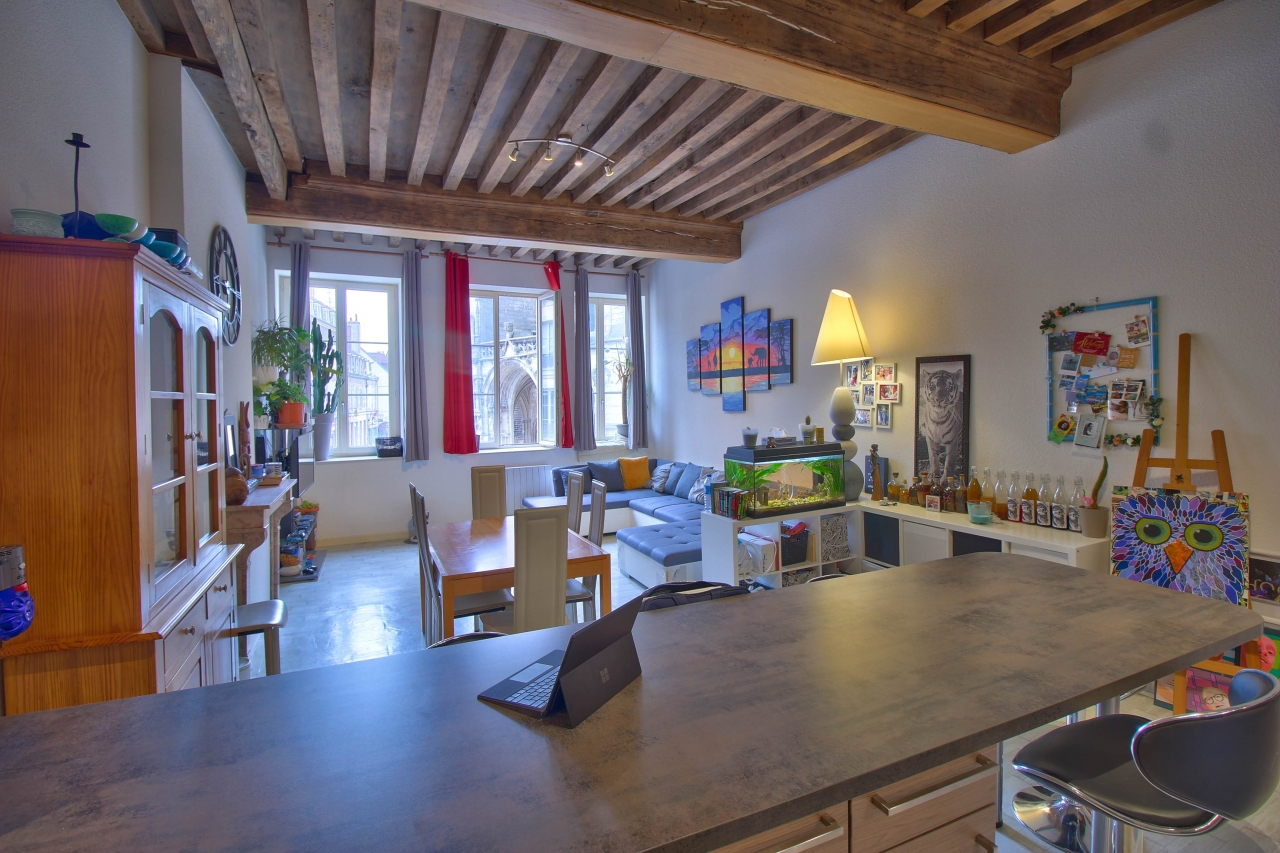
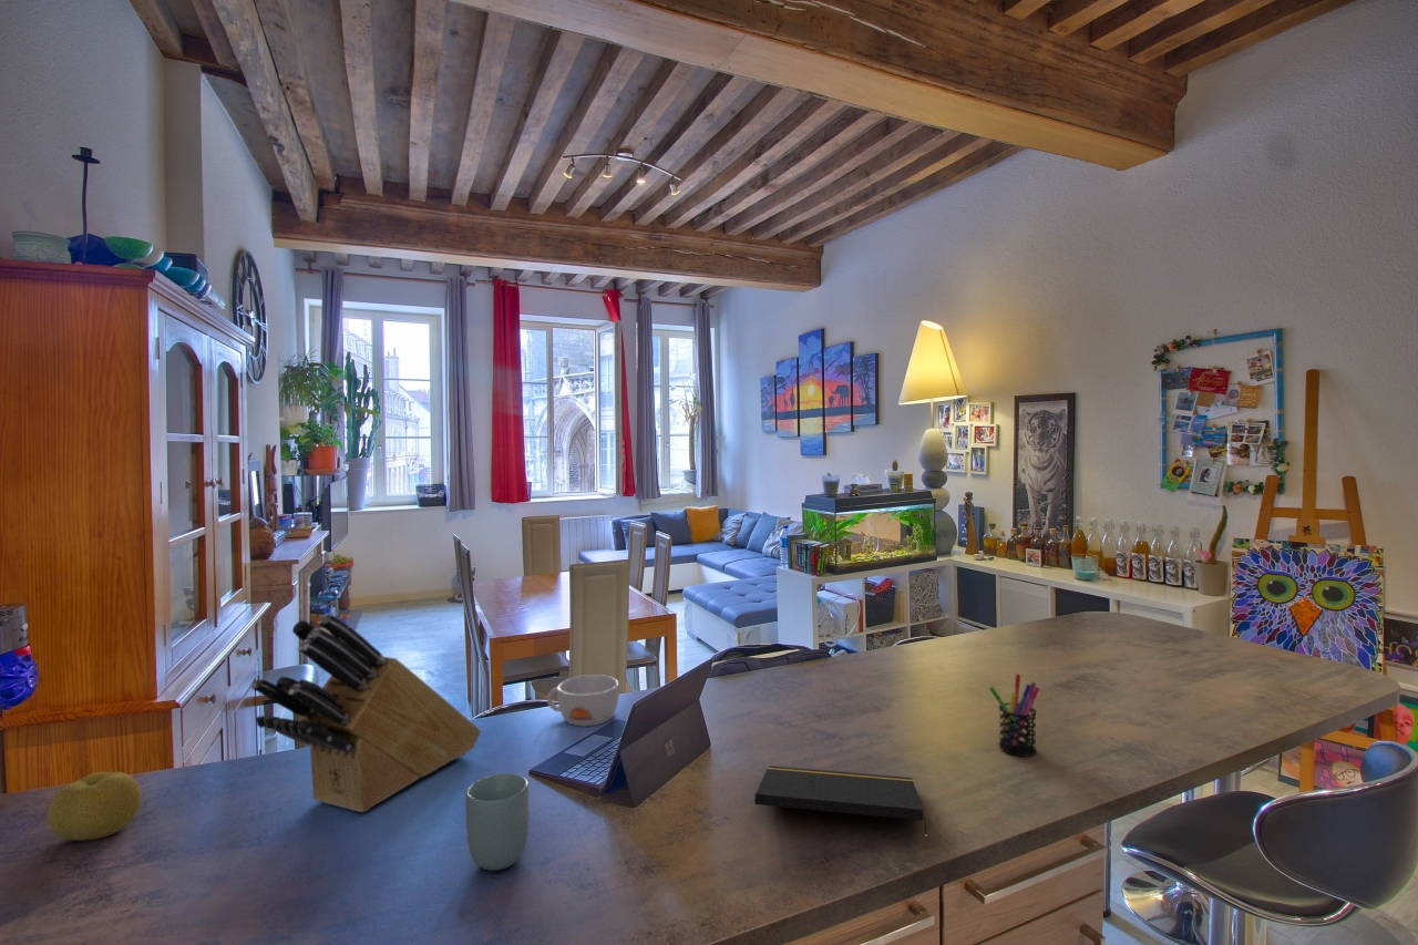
+ cup [464,772,531,872]
+ bowl [546,674,620,728]
+ knife block [250,613,482,813]
+ notepad [754,764,929,844]
+ pen holder [988,674,1040,758]
+ fruit [47,771,143,841]
